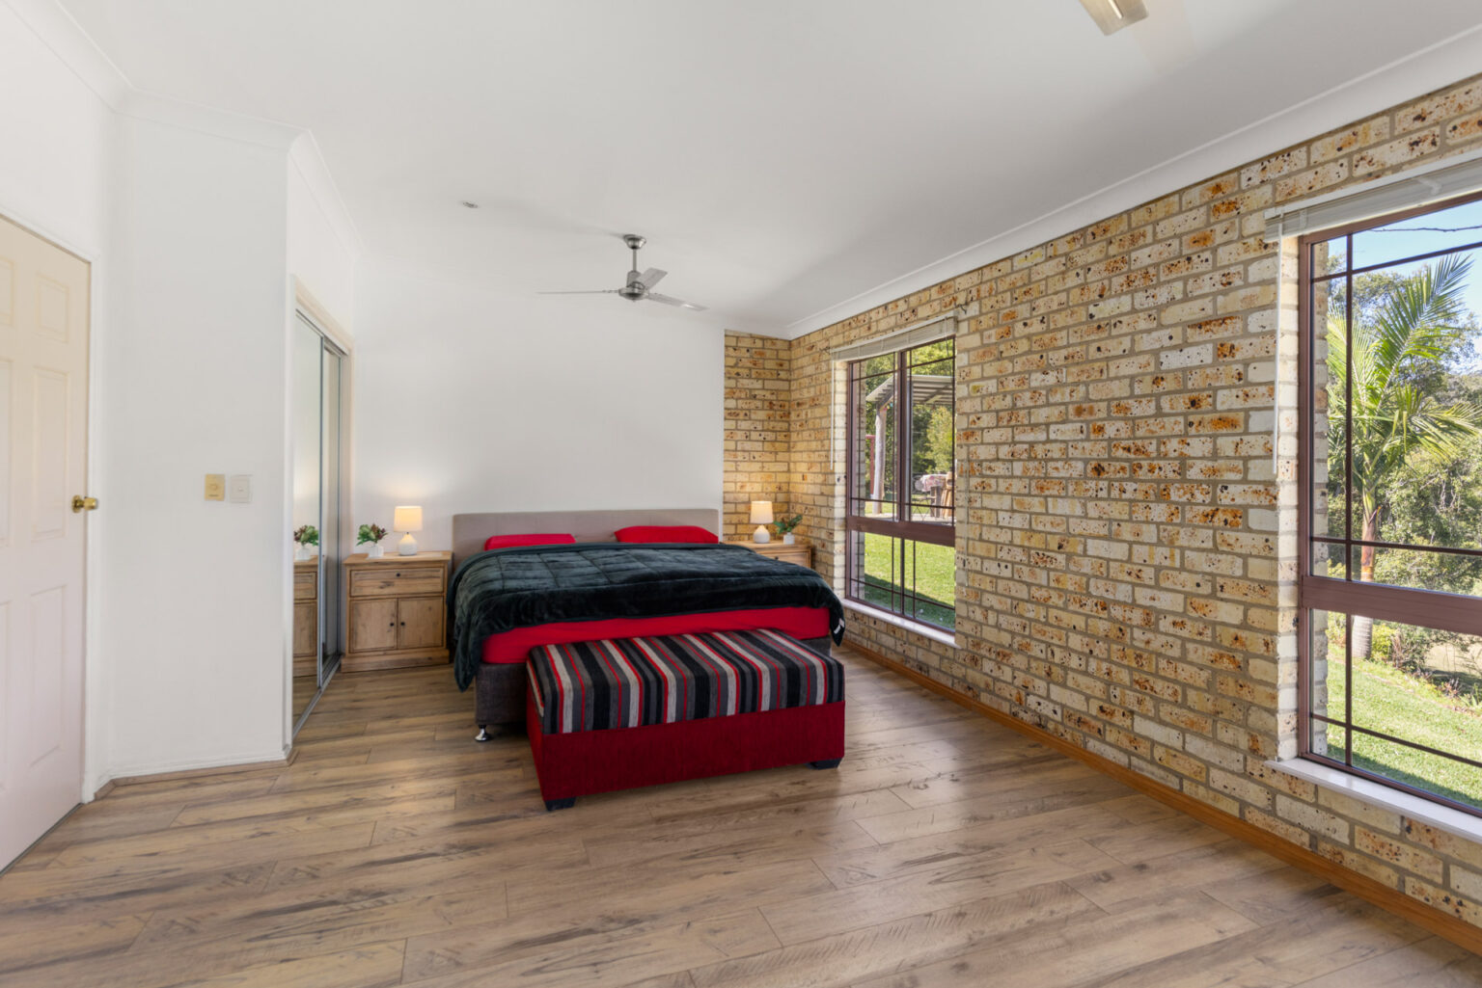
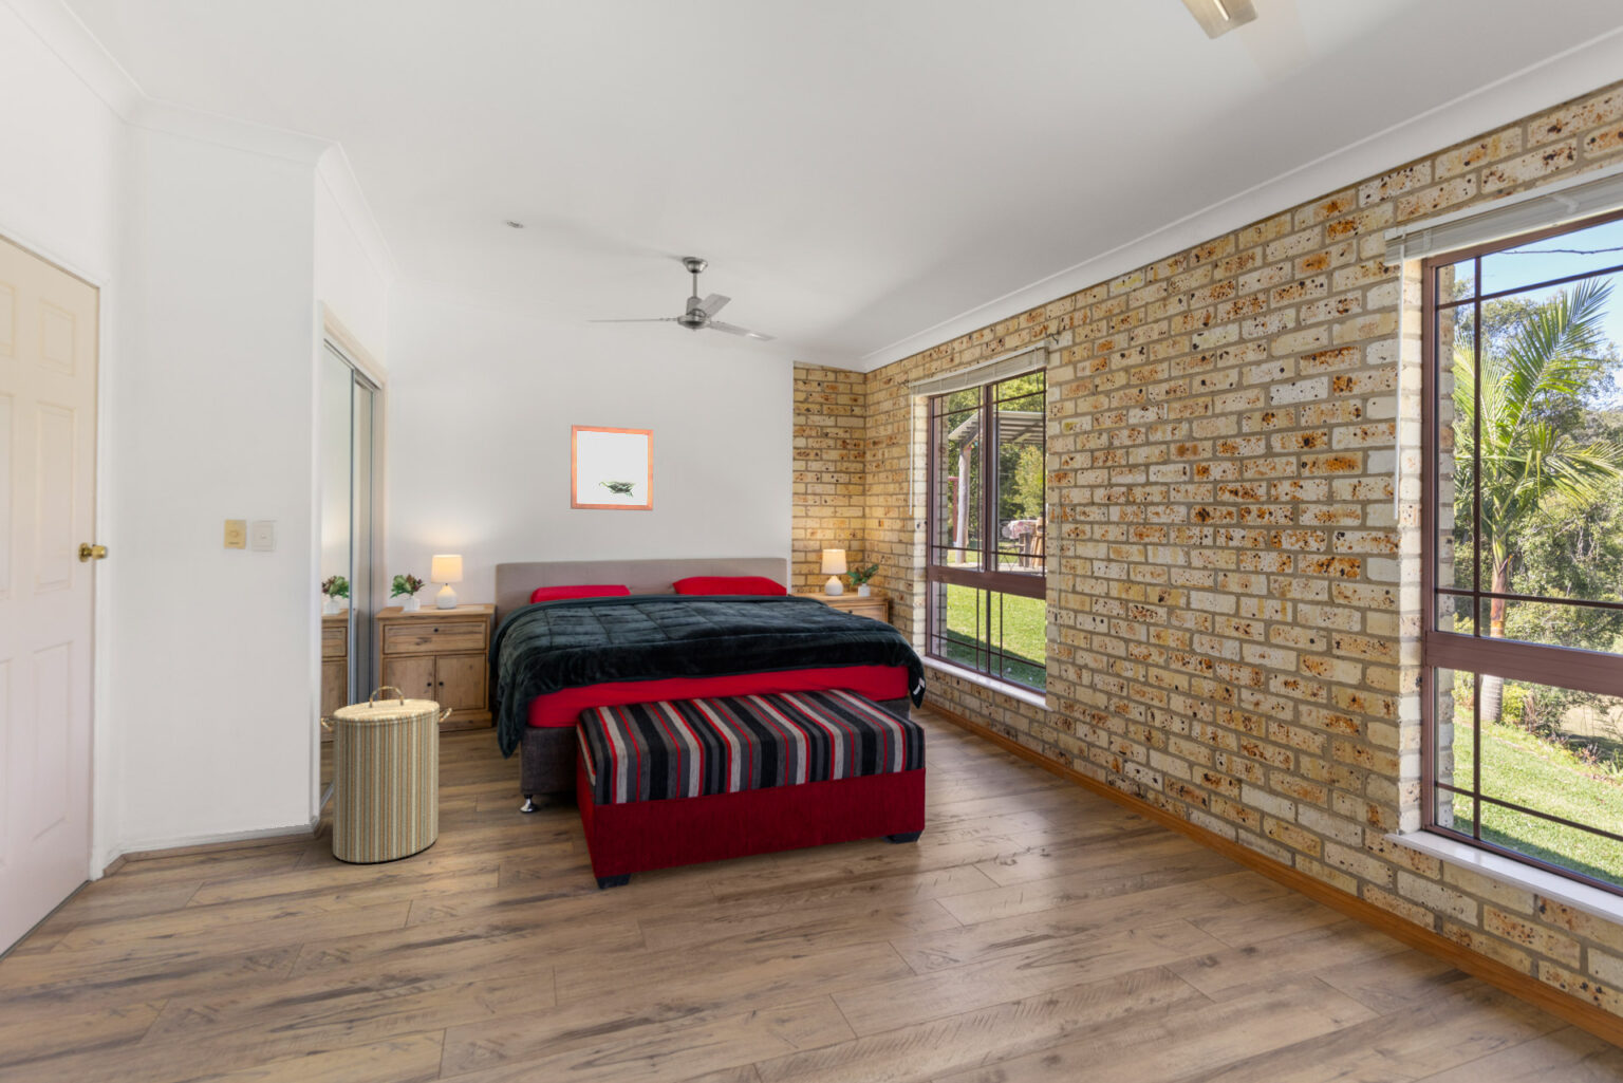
+ laundry hamper [319,685,453,863]
+ wall art [569,424,654,511]
